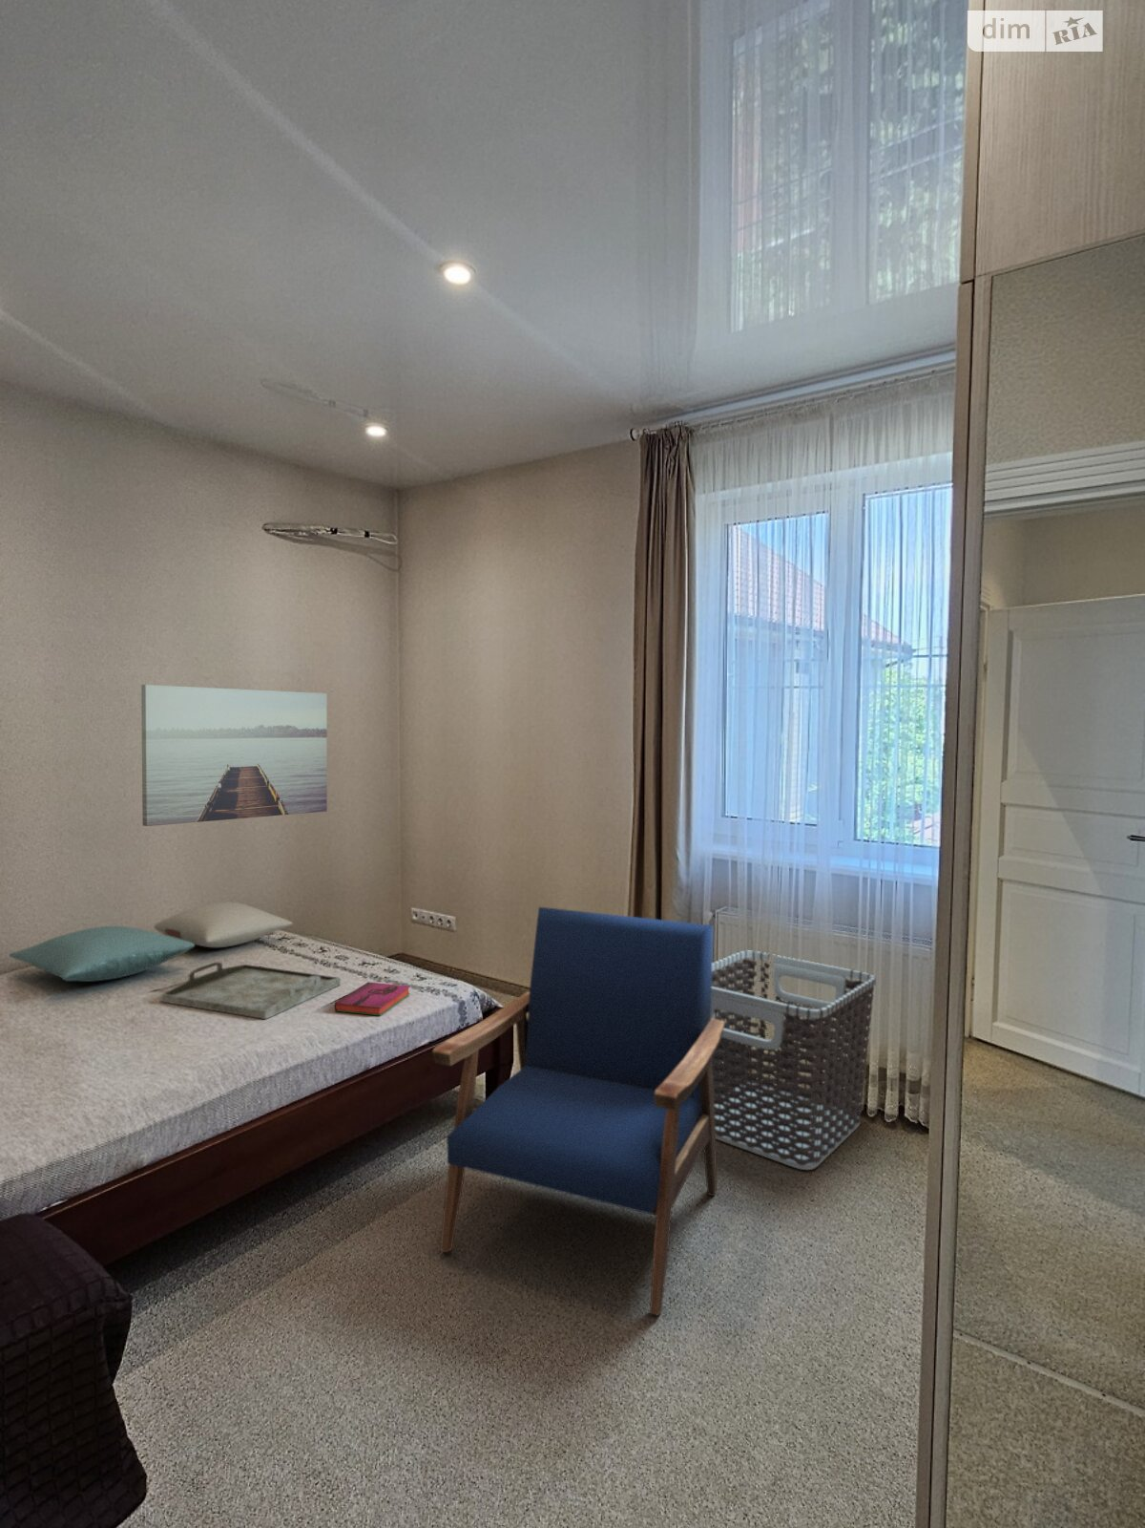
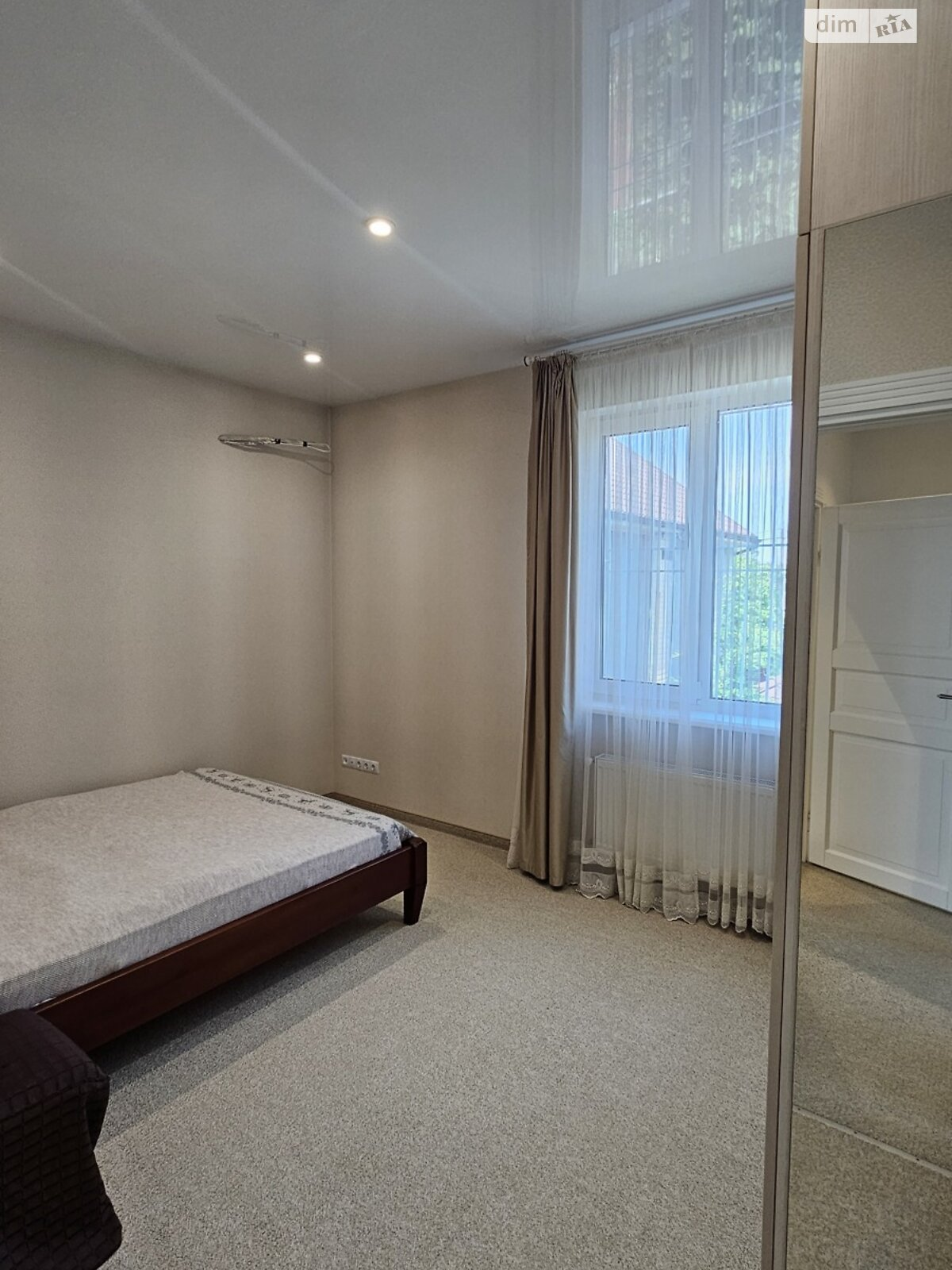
- serving tray [160,961,342,1020]
- hardback book [334,981,411,1017]
- clothes hamper [710,949,877,1171]
- pillow [154,901,293,948]
- pillow [7,925,196,983]
- armchair [432,906,724,1317]
- wall art [141,683,328,827]
